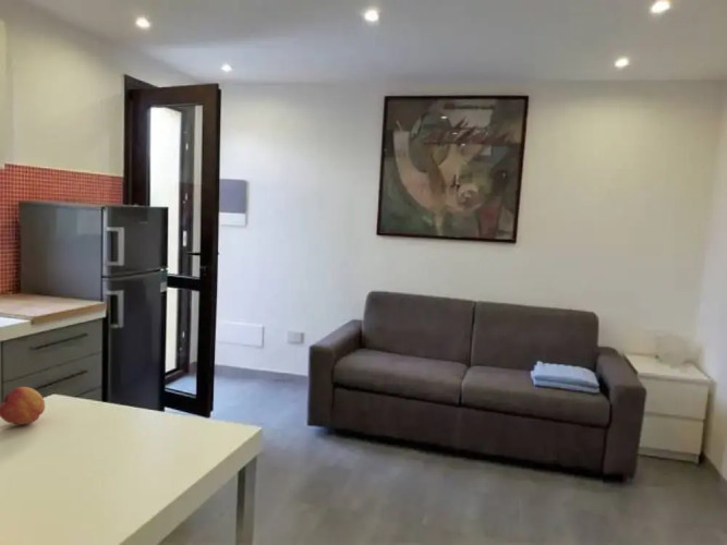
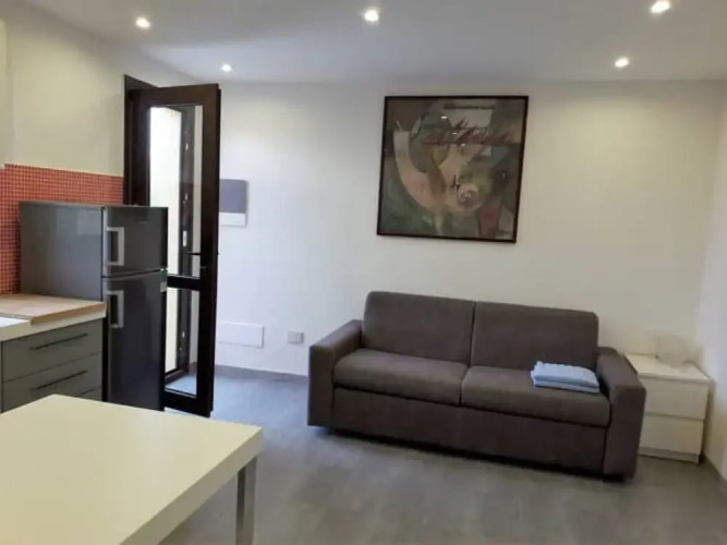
- fruit [0,386,46,426]
